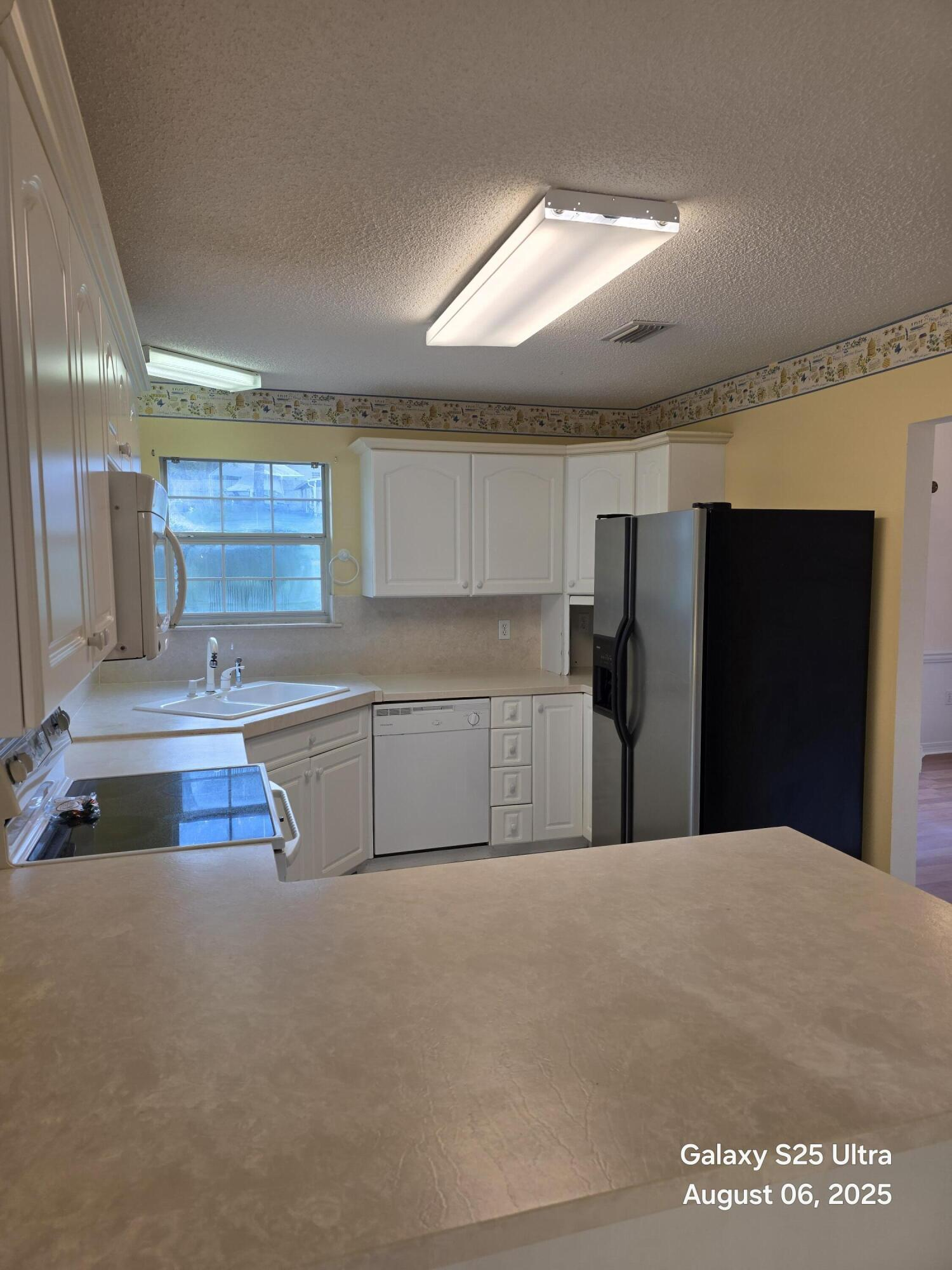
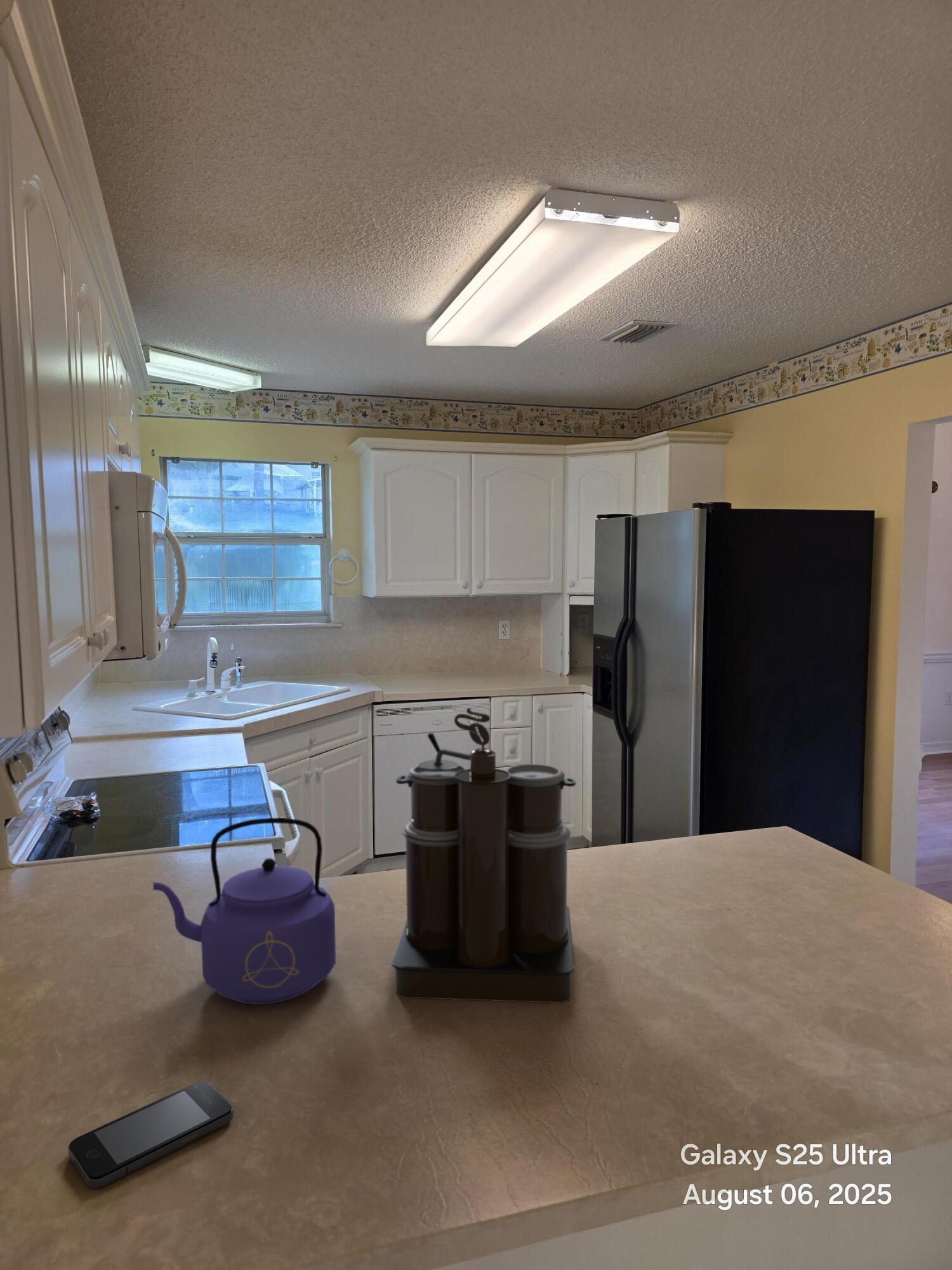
+ coffee maker [391,707,577,1004]
+ smartphone [67,1081,234,1189]
+ kettle [152,817,336,1005]
